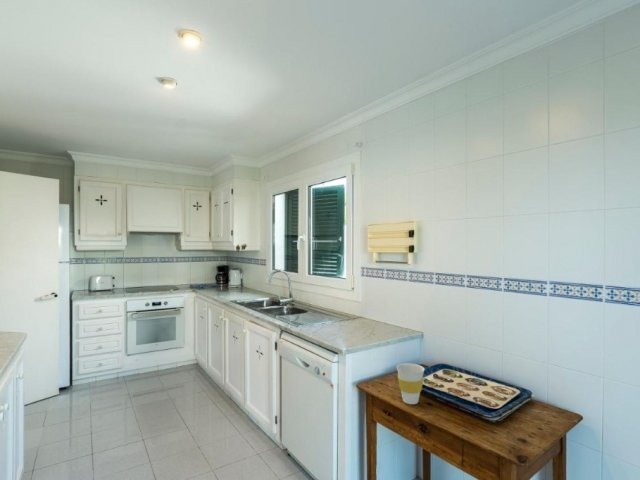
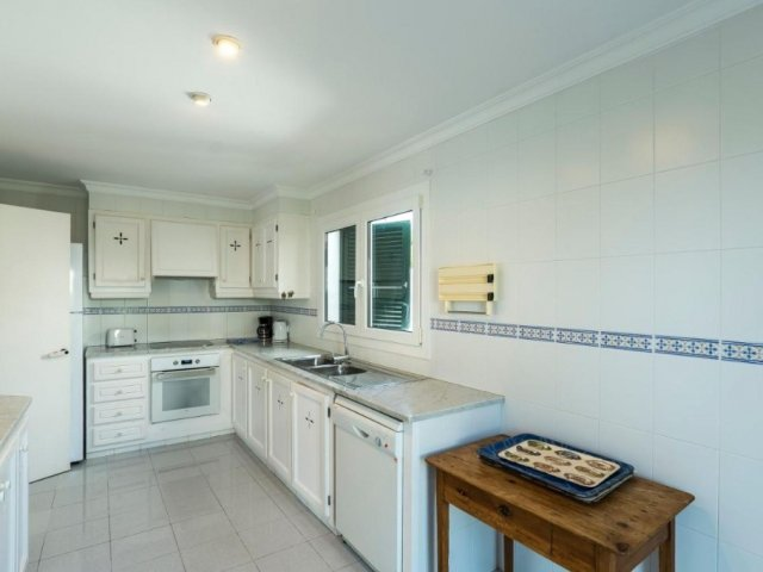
- cup [396,362,426,405]
